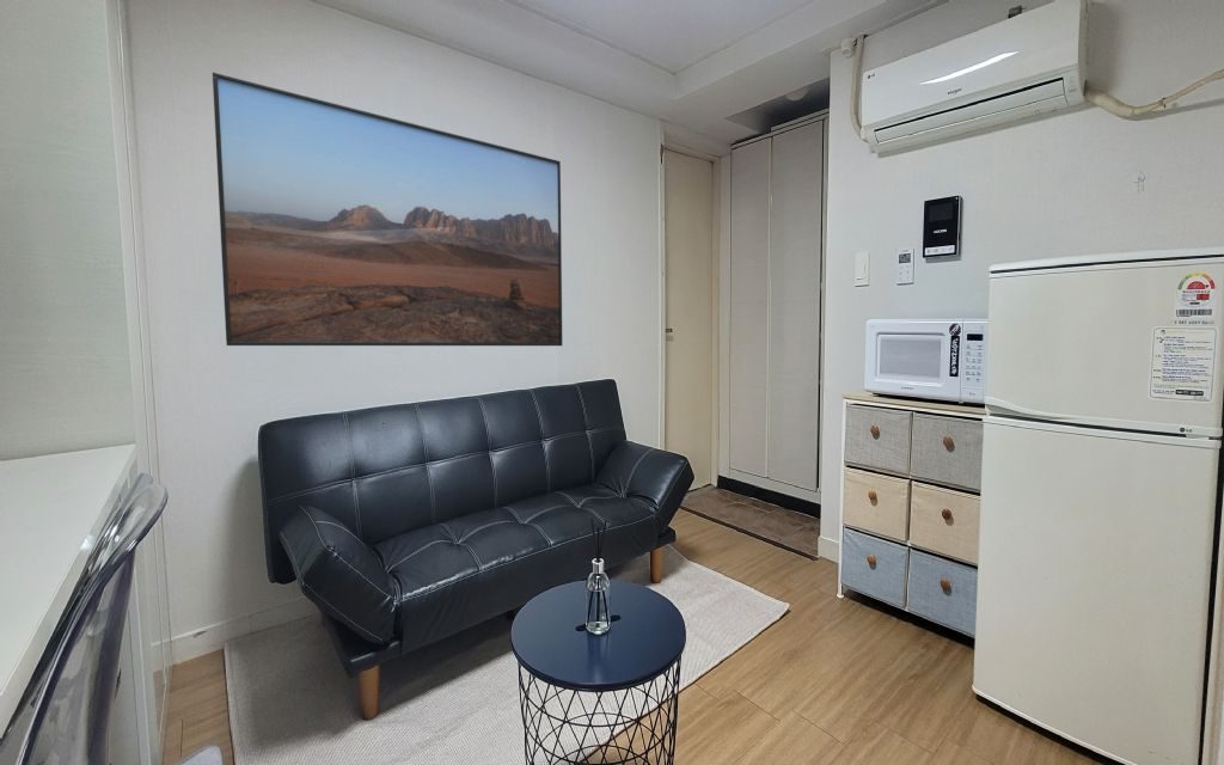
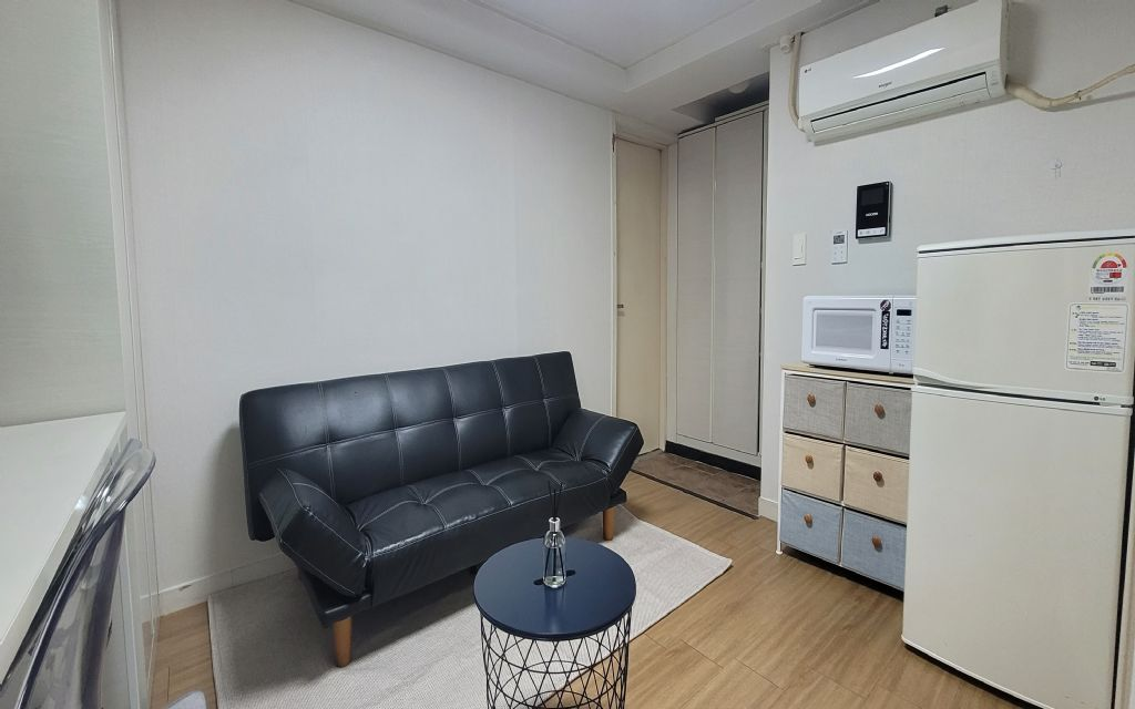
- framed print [212,72,563,347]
